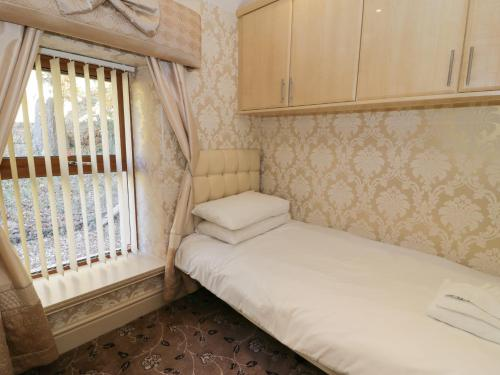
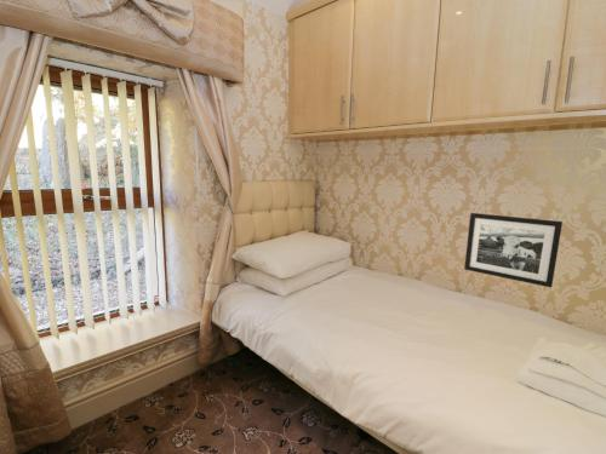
+ picture frame [463,212,564,288]
